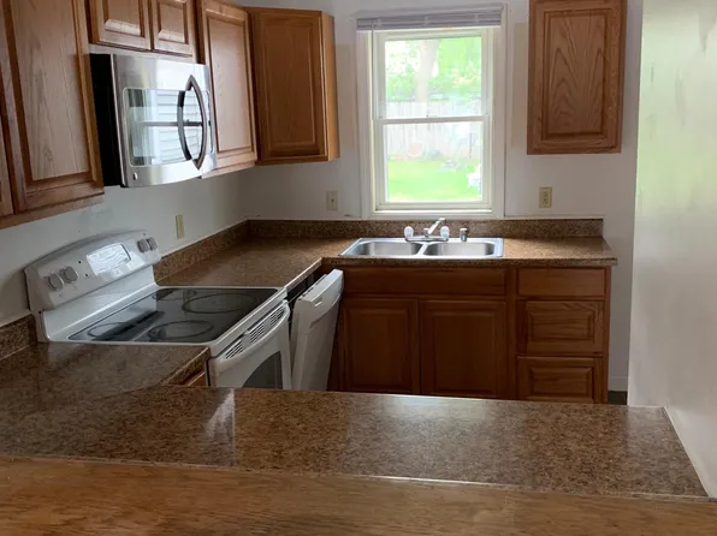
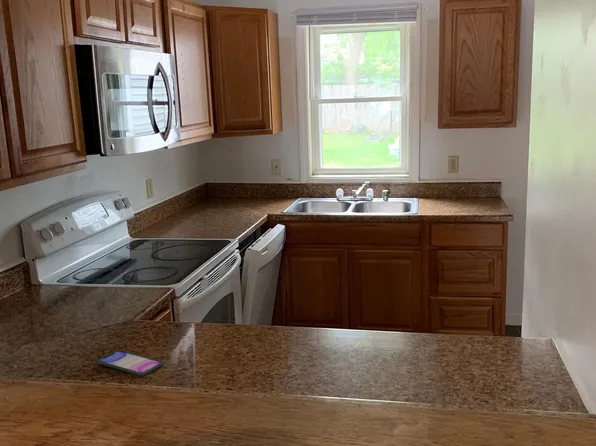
+ smartphone [96,349,164,377]
